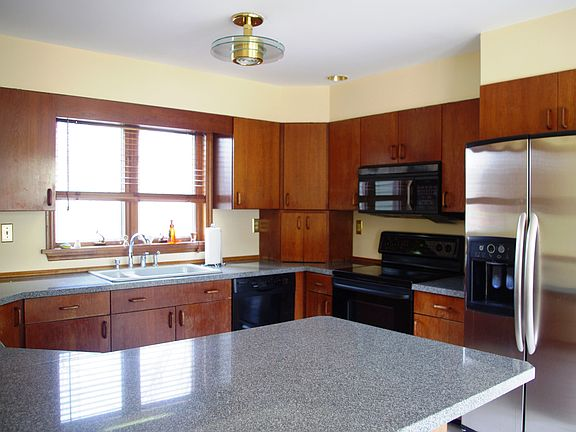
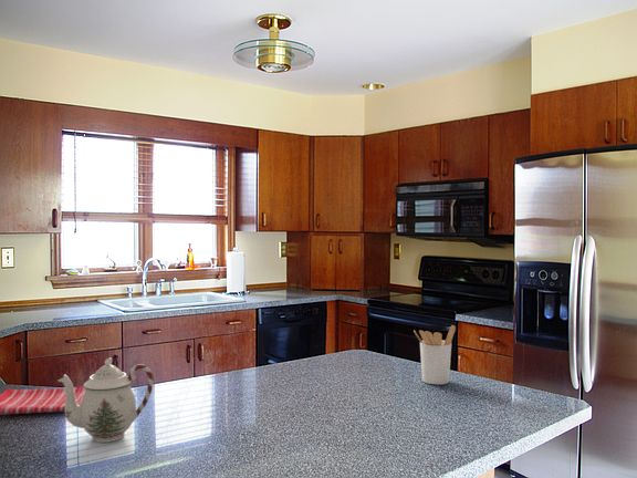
+ teapot [56,356,154,444]
+ dish towel [0,385,85,416]
+ utensil holder [413,324,457,385]
